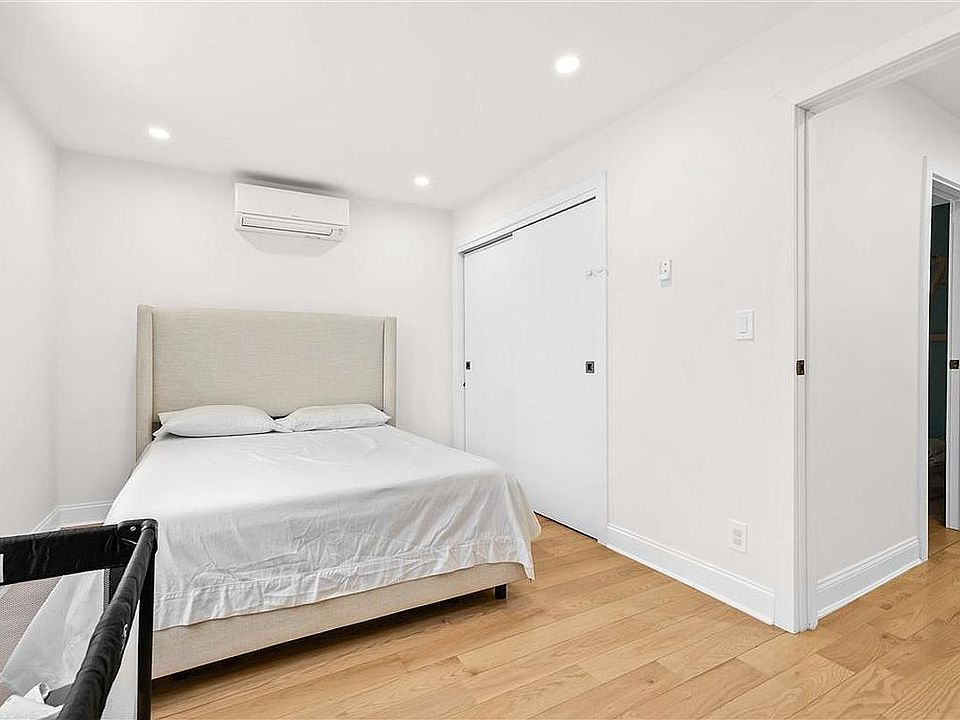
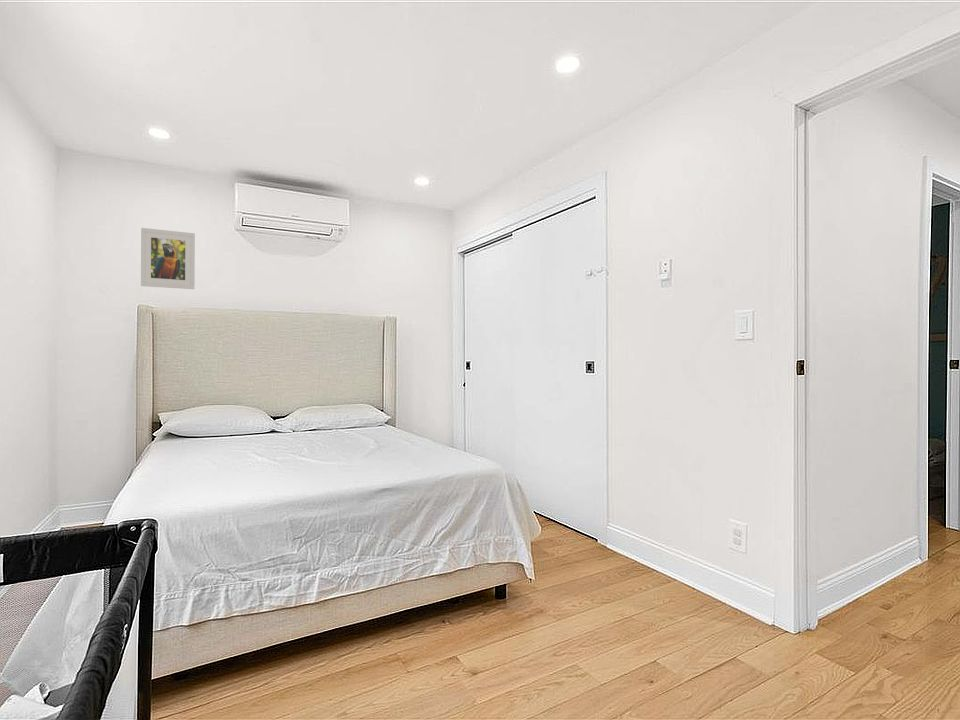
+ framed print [140,227,196,290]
